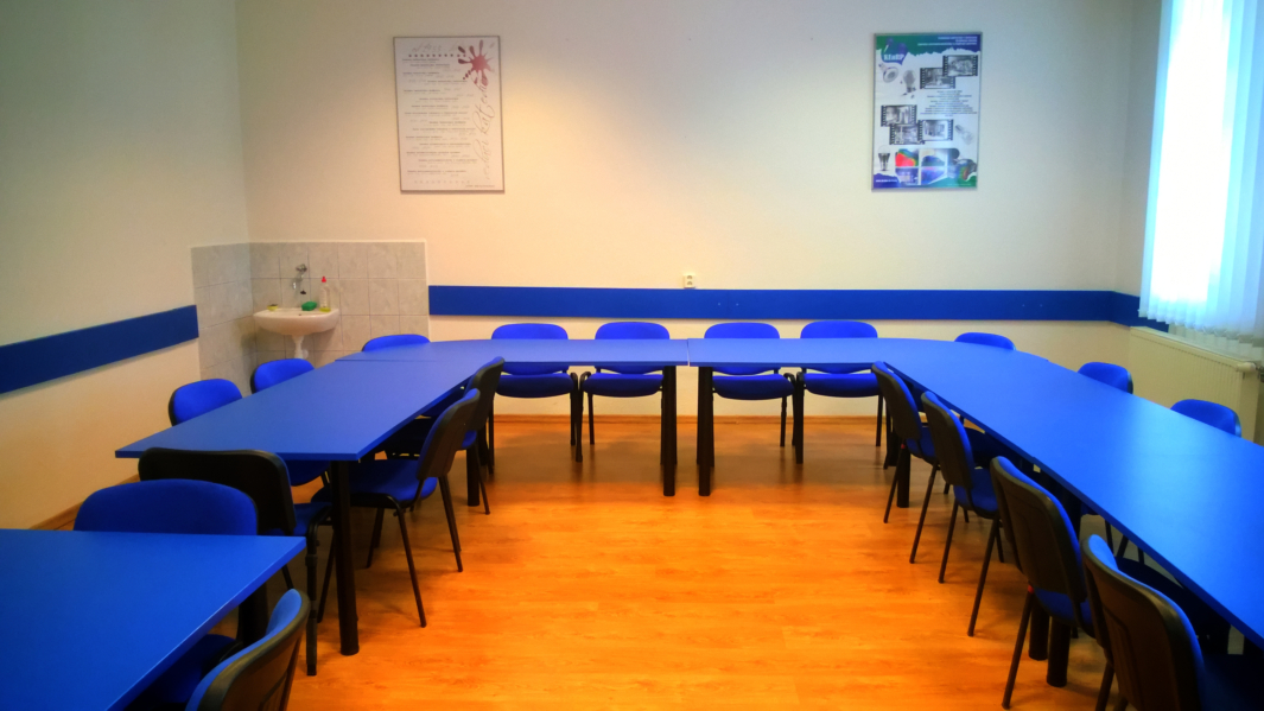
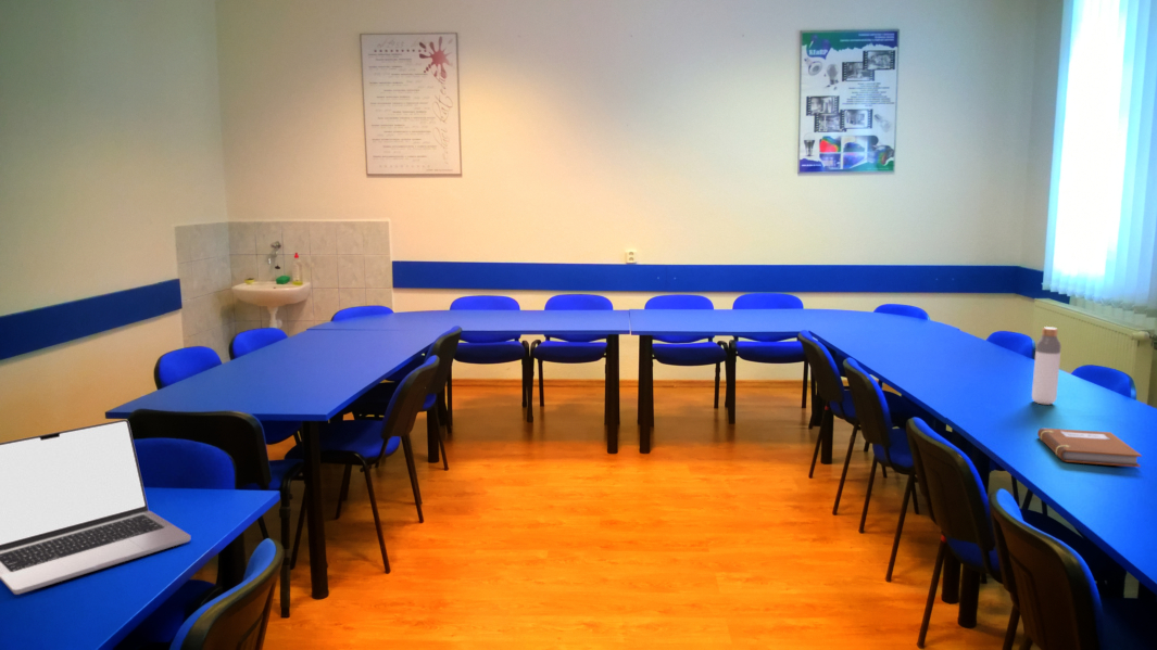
+ laptop [0,419,191,596]
+ notebook [1036,428,1143,468]
+ bottle [1031,326,1062,406]
